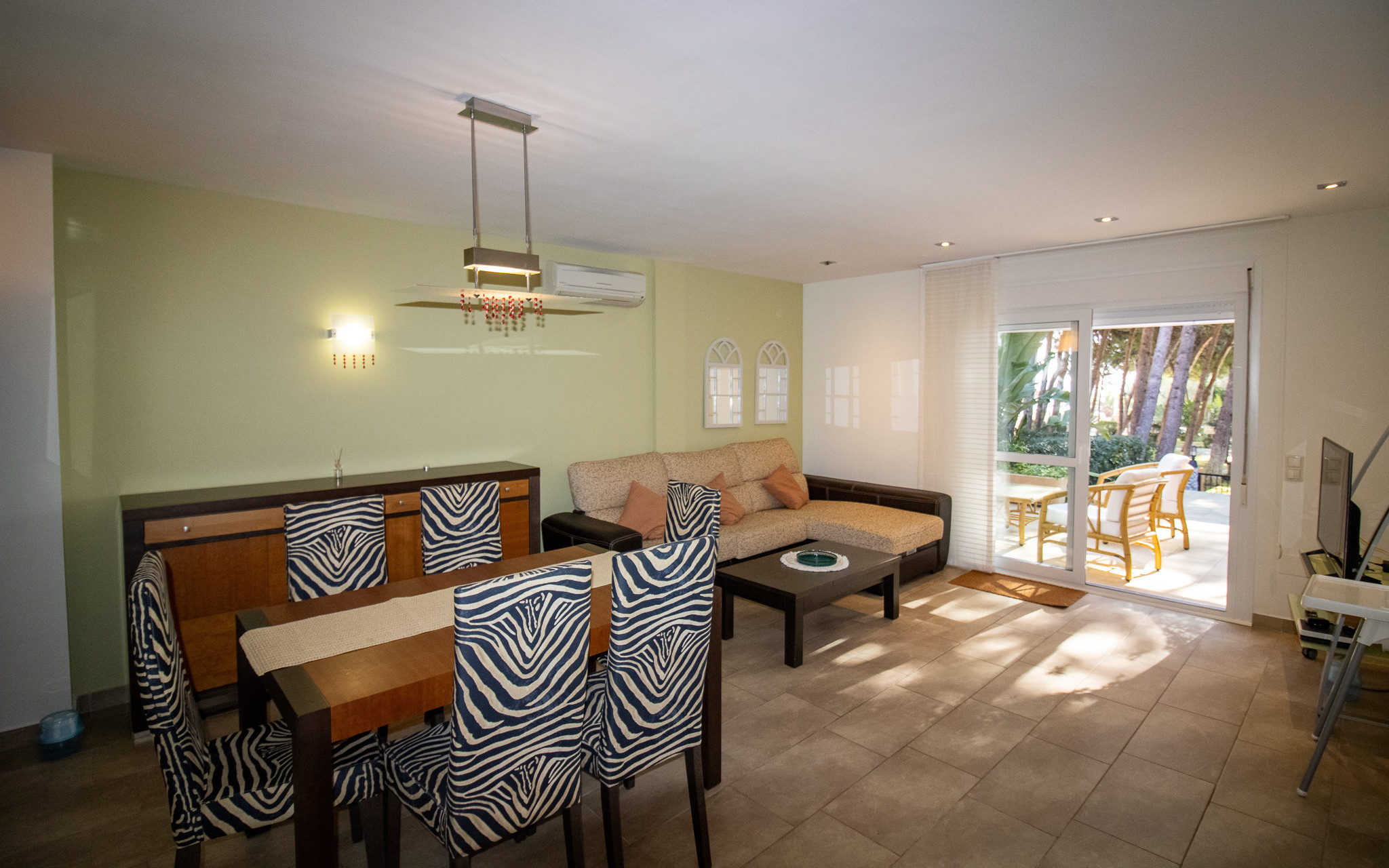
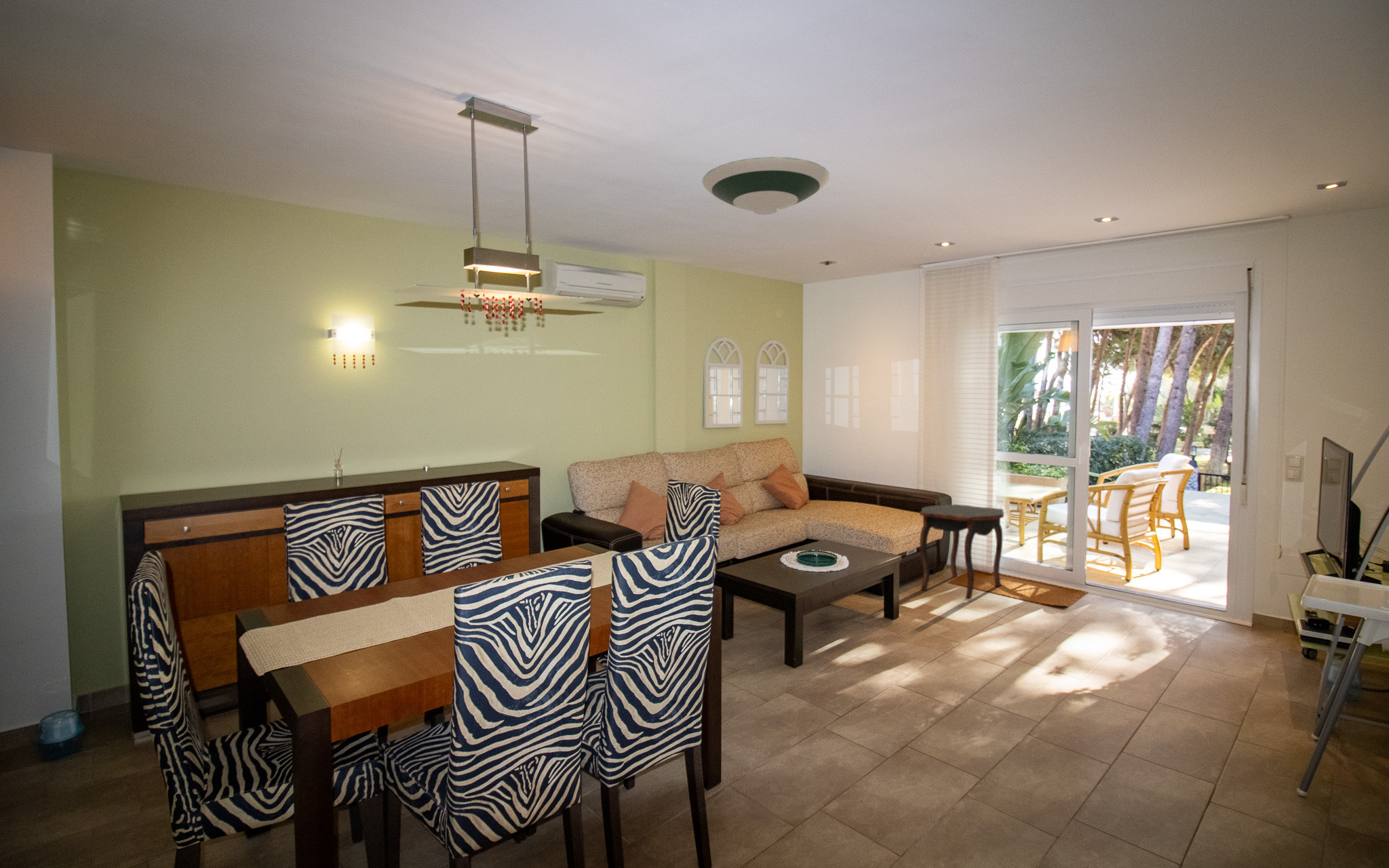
+ side table [919,504,1004,600]
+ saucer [702,156,830,216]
